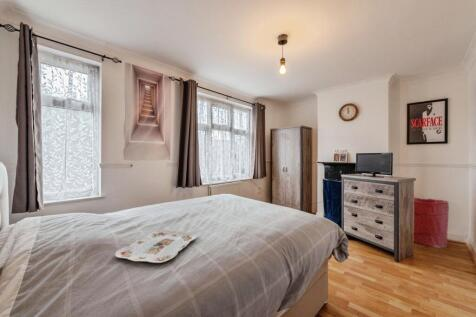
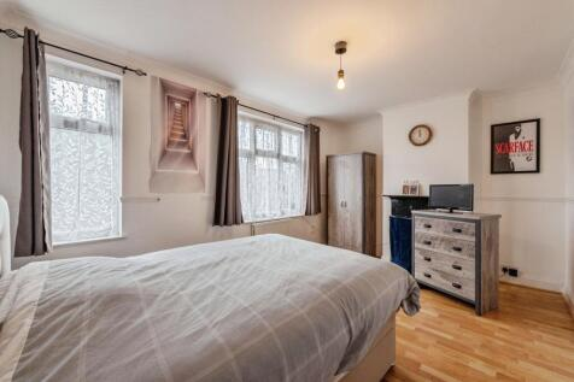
- serving tray [114,229,198,264]
- laundry hamper [413,196,450,248]
